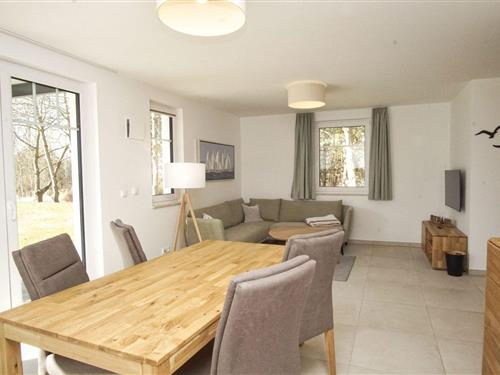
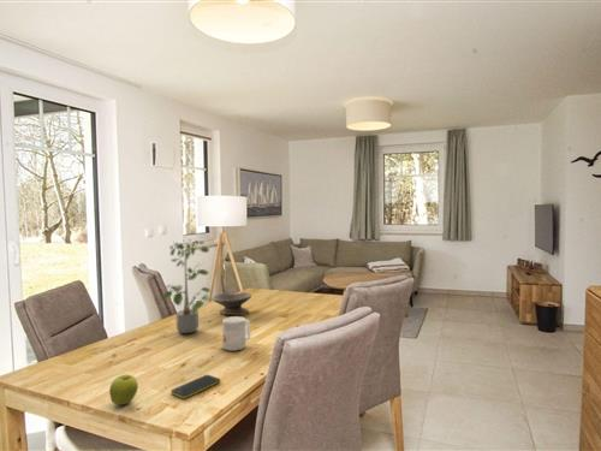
+ potted plant [160,238,216,334]
+ smartphone [169,374,221,399]
+ mug [221,315,251,352]
+ bowl [212,291,252,316]
+ fruit [108,374,139,407]
